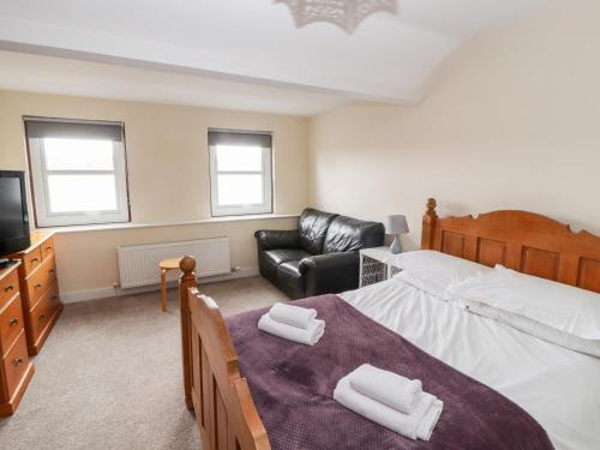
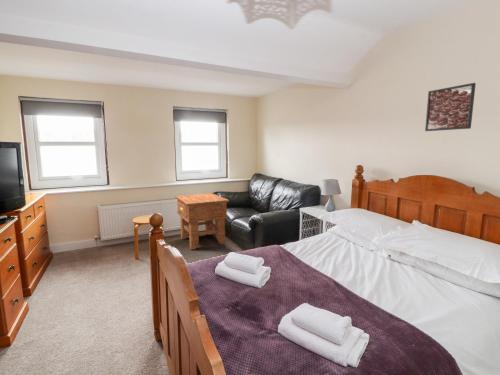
+ side table [174,192,230,251]
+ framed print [424,82,477,132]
